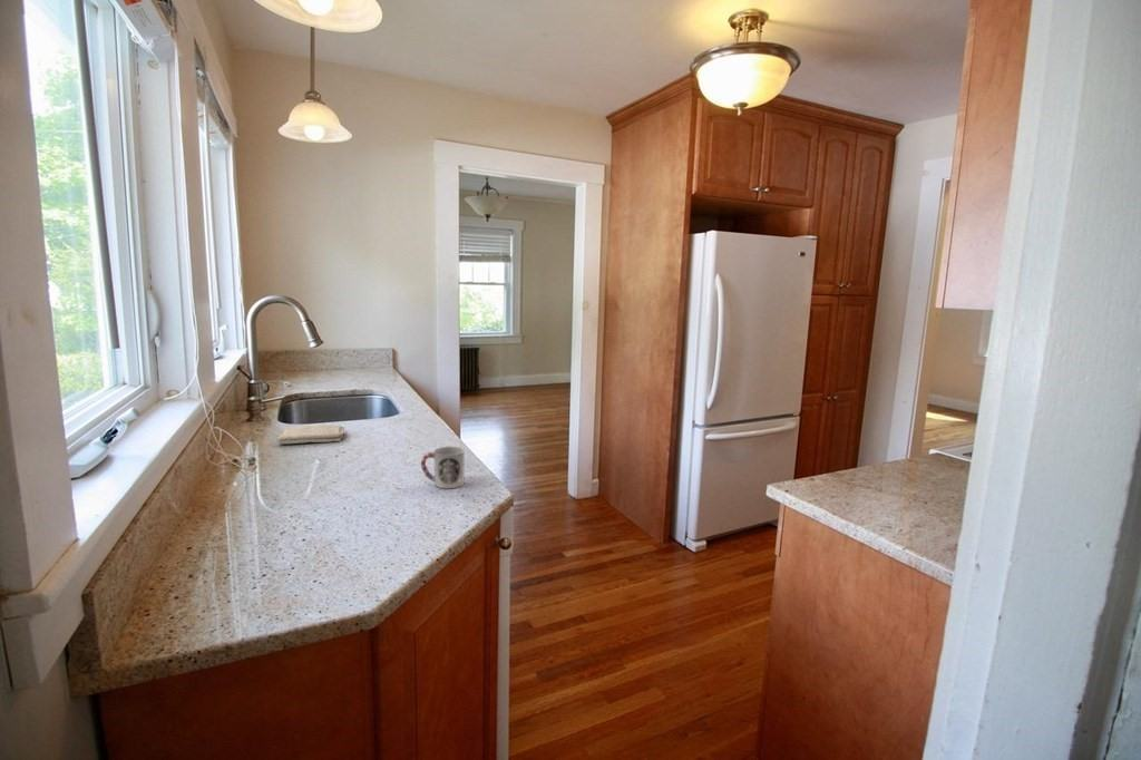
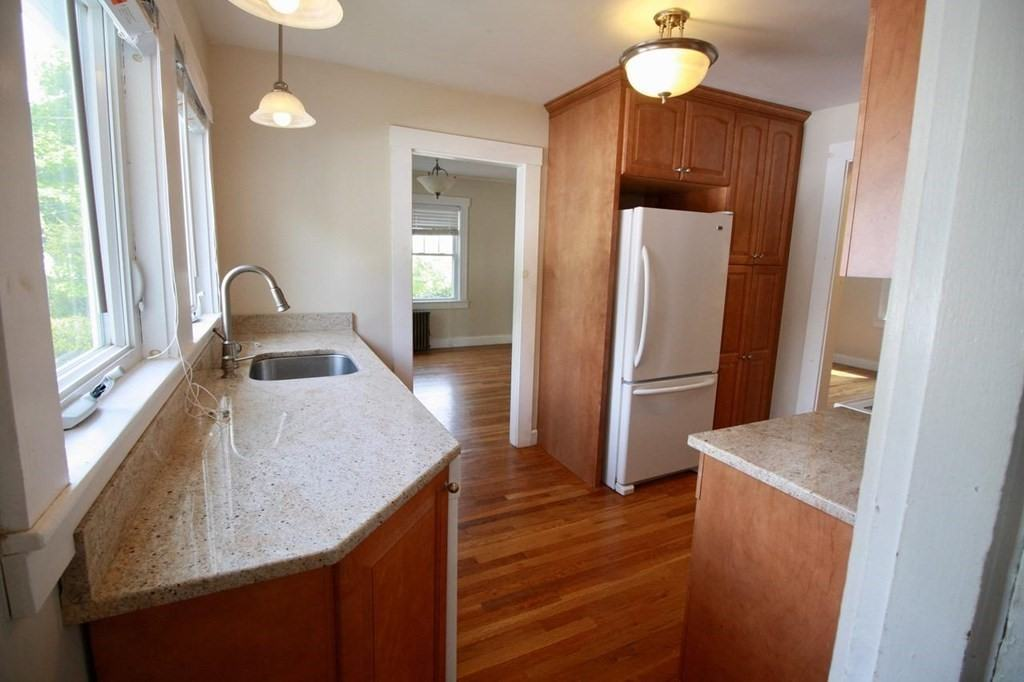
- cup [420,446,465,489]
- washcloth [276,423,345,445]
